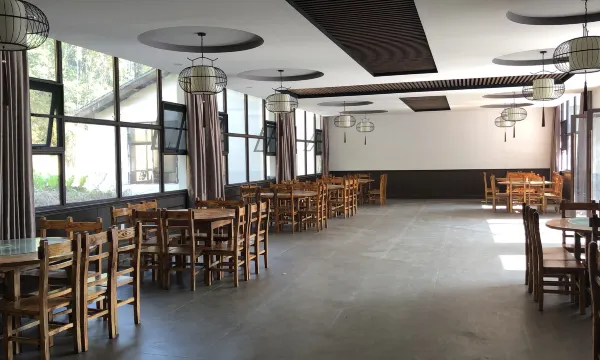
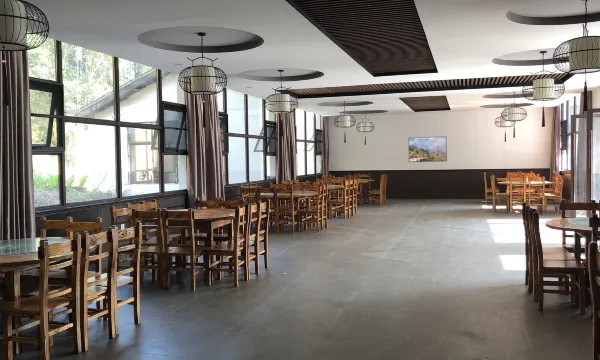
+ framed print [407,135,448,163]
